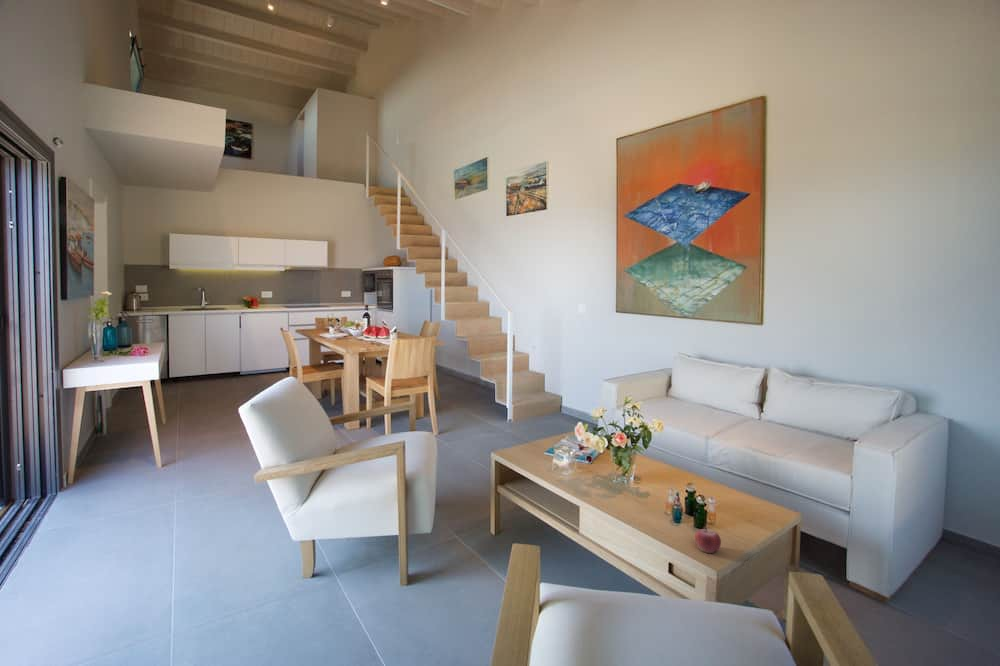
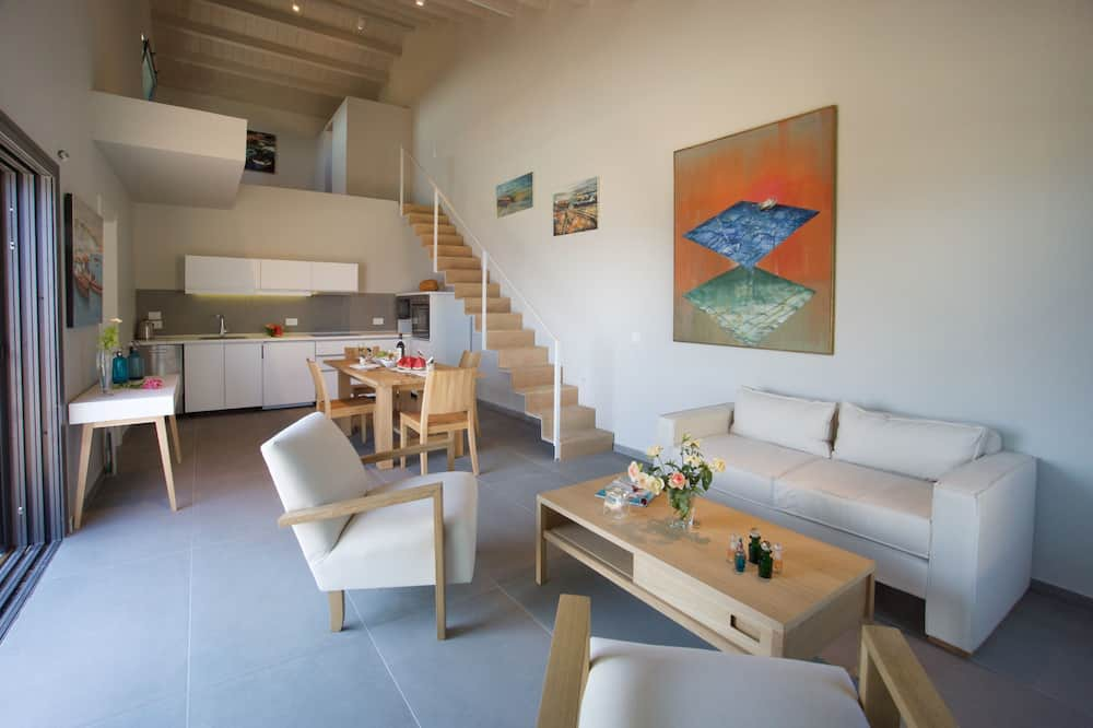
- fruit [694,526,722,554]
